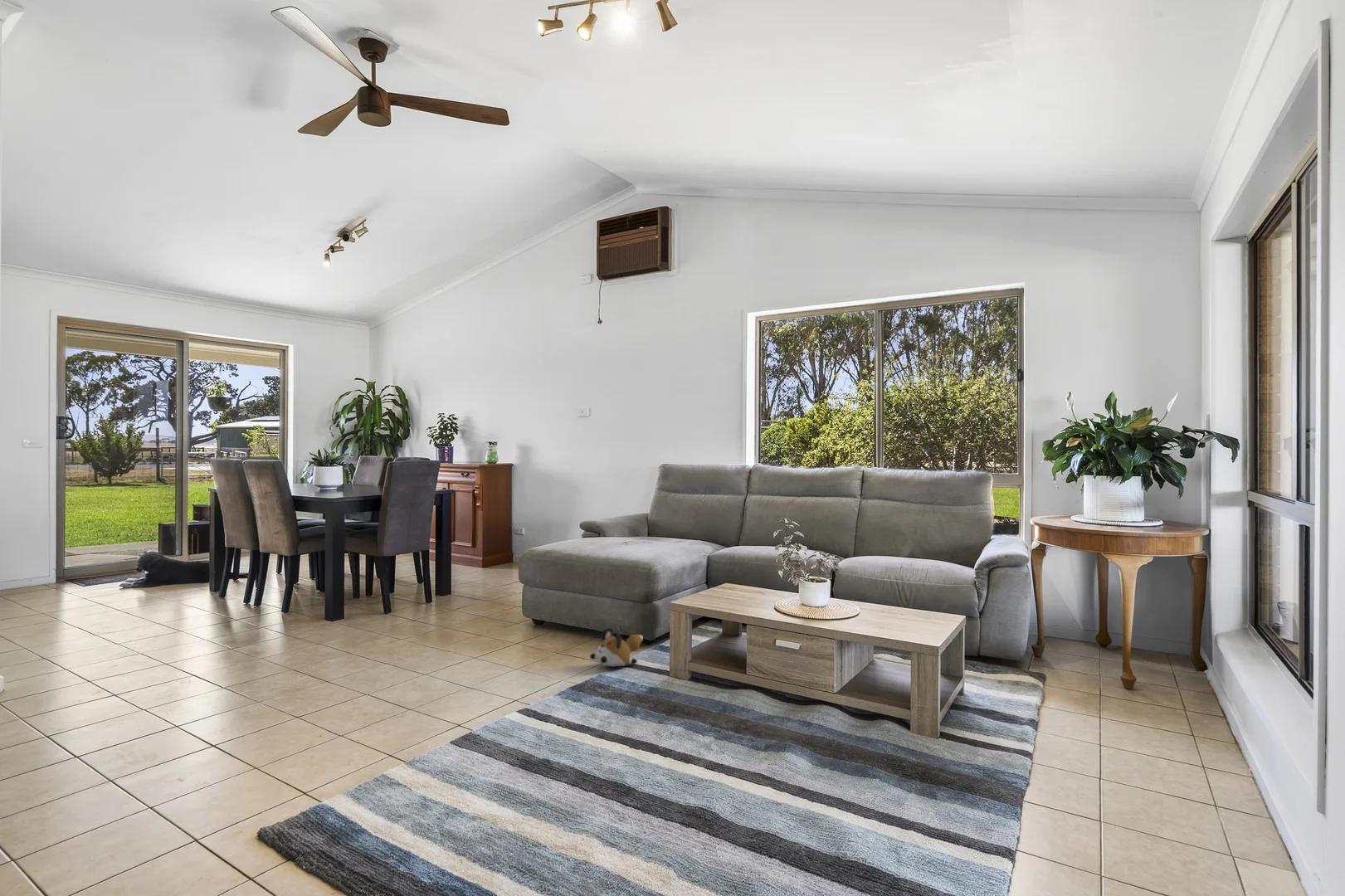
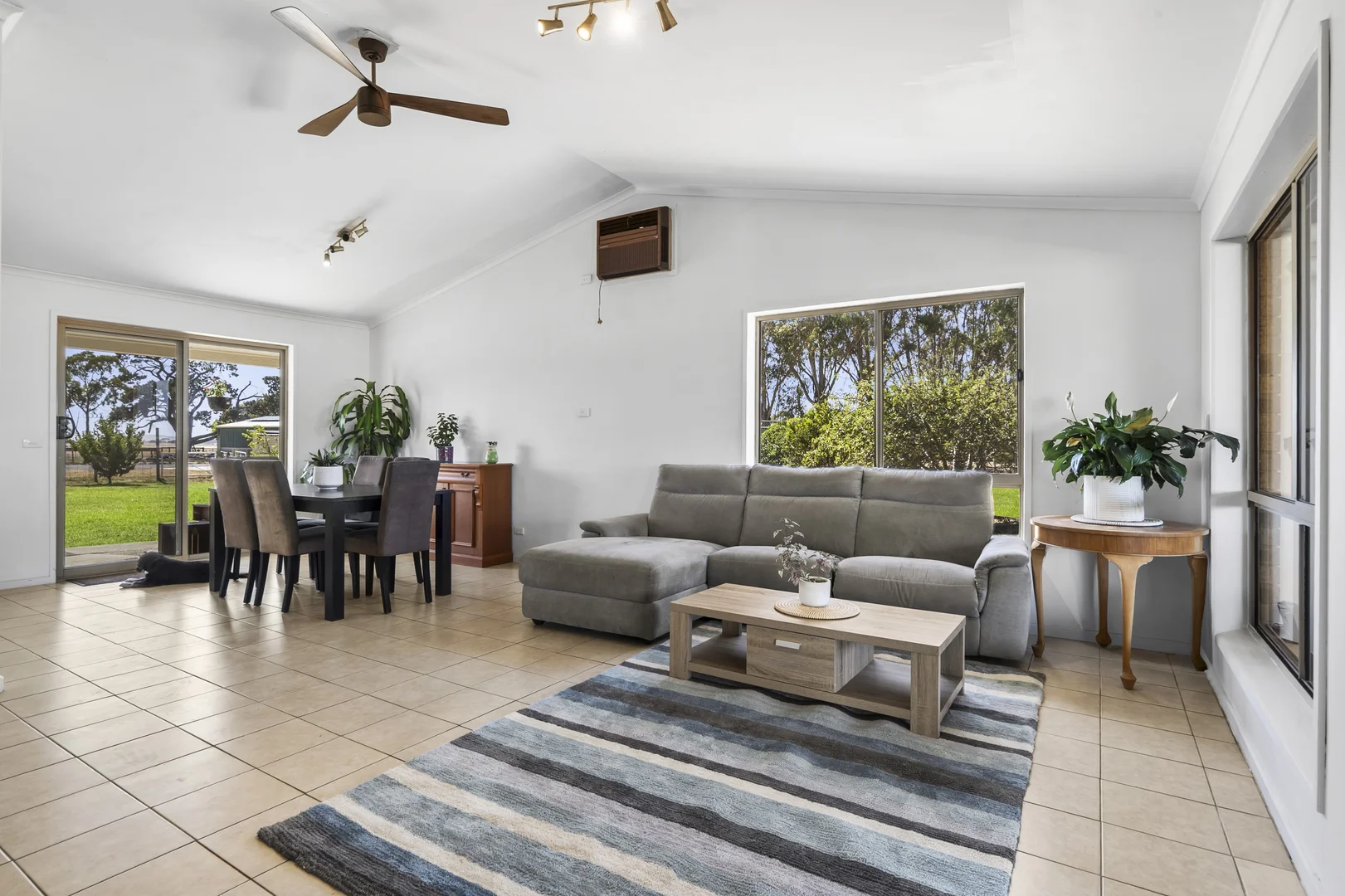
- plush toy [589,627,644,668]
